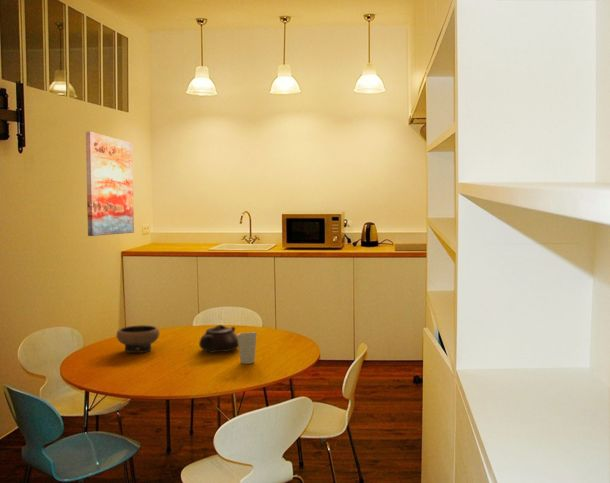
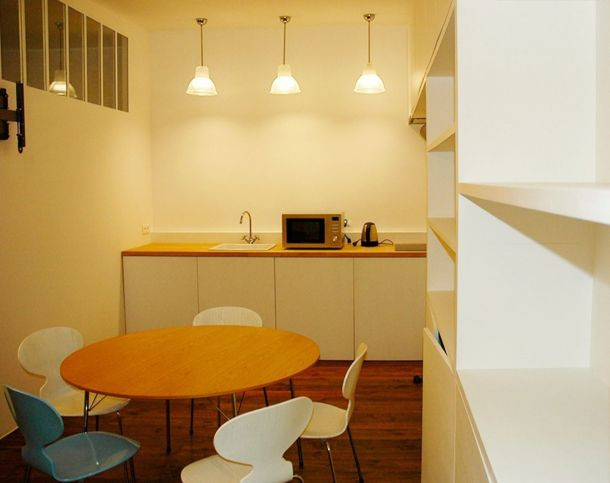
- bowl [116,324,160,354]
- teapot [198,324,239,354]
- cup [237,331,258,365]
- wall art [85,131,135,237]
